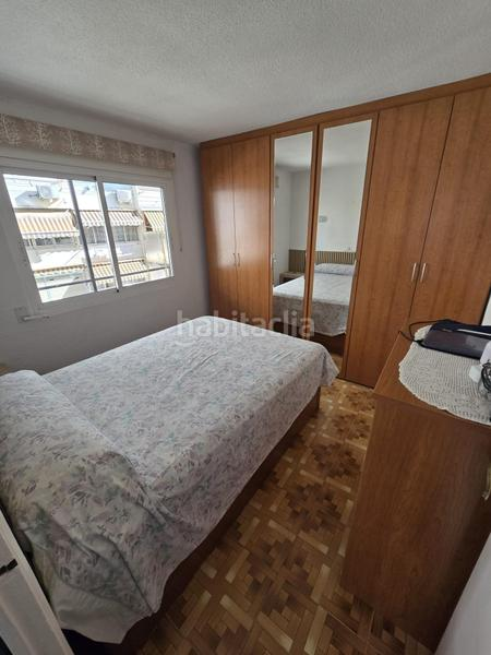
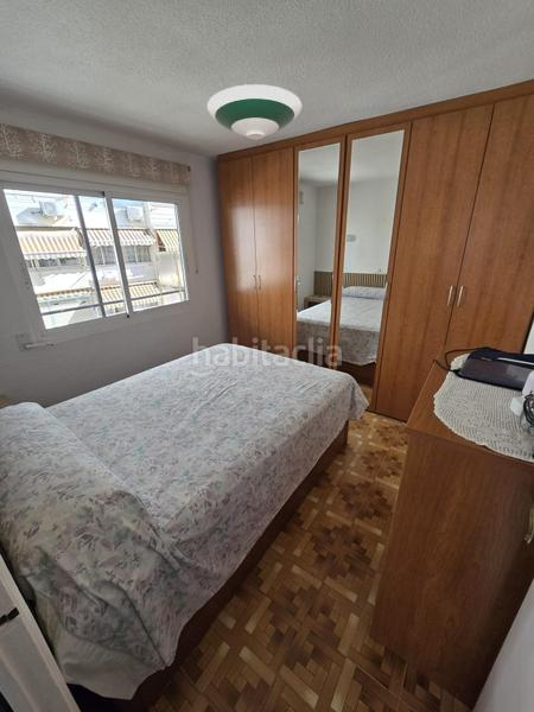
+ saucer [206,83,303,141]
